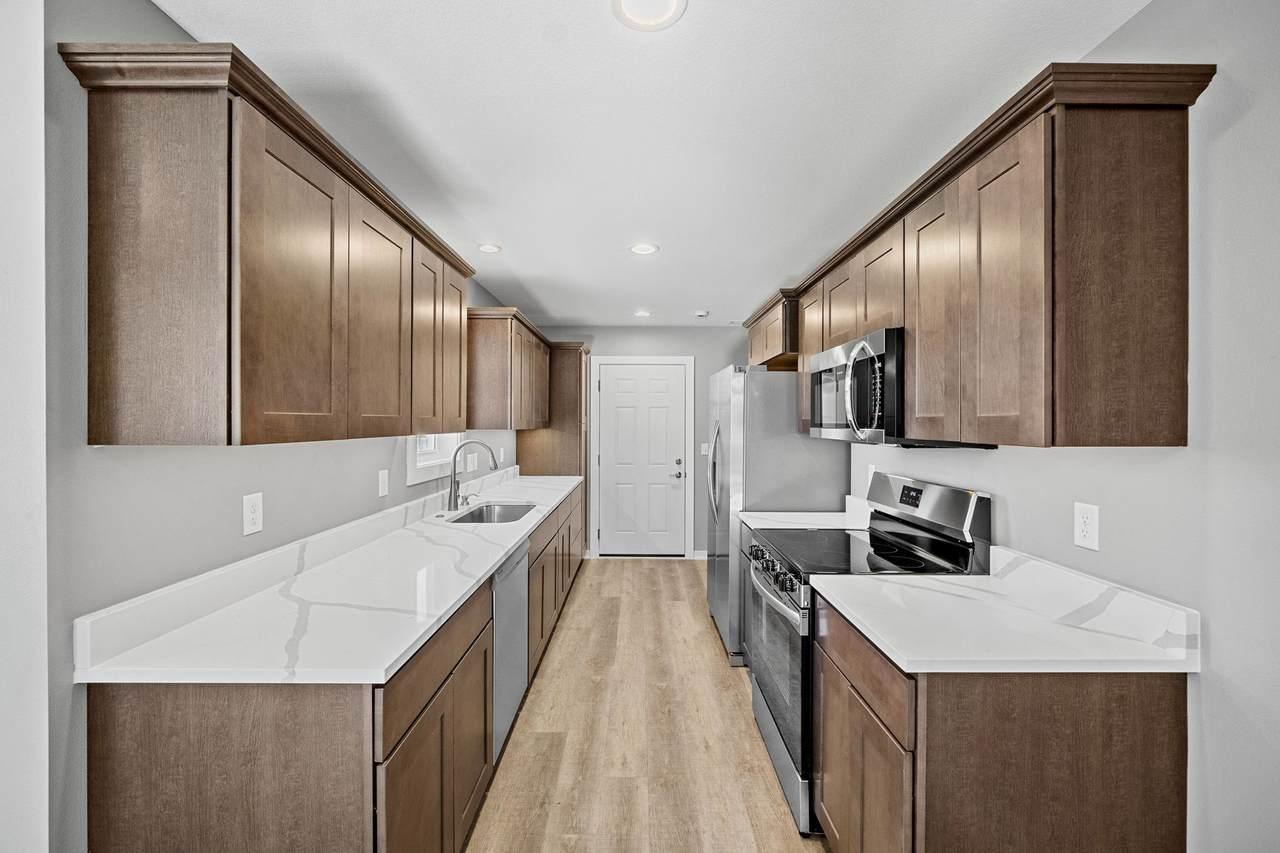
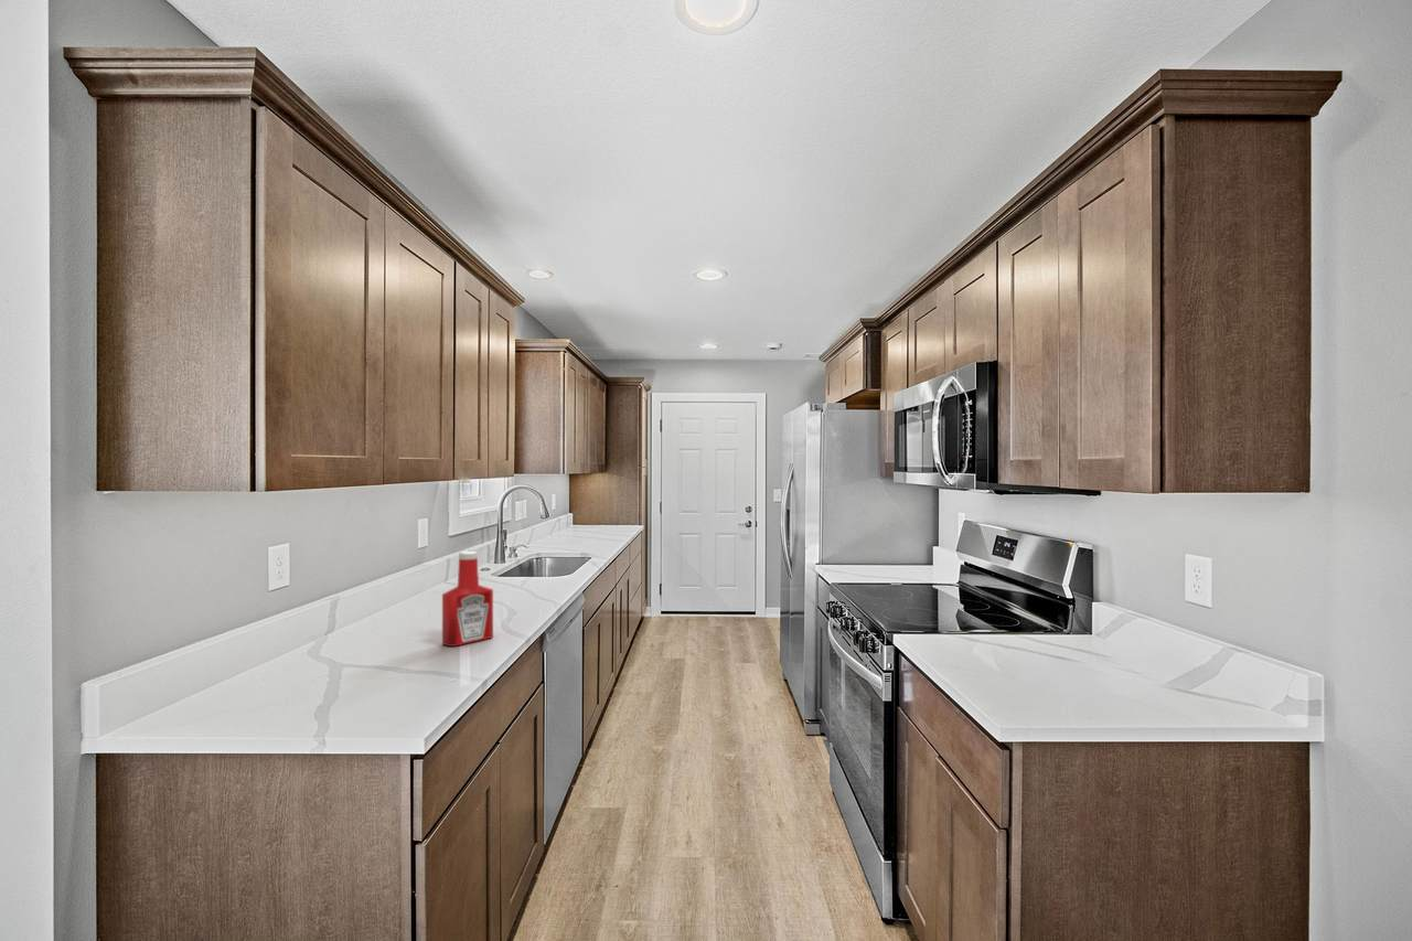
+ soap bottle [441,550,494,648]
